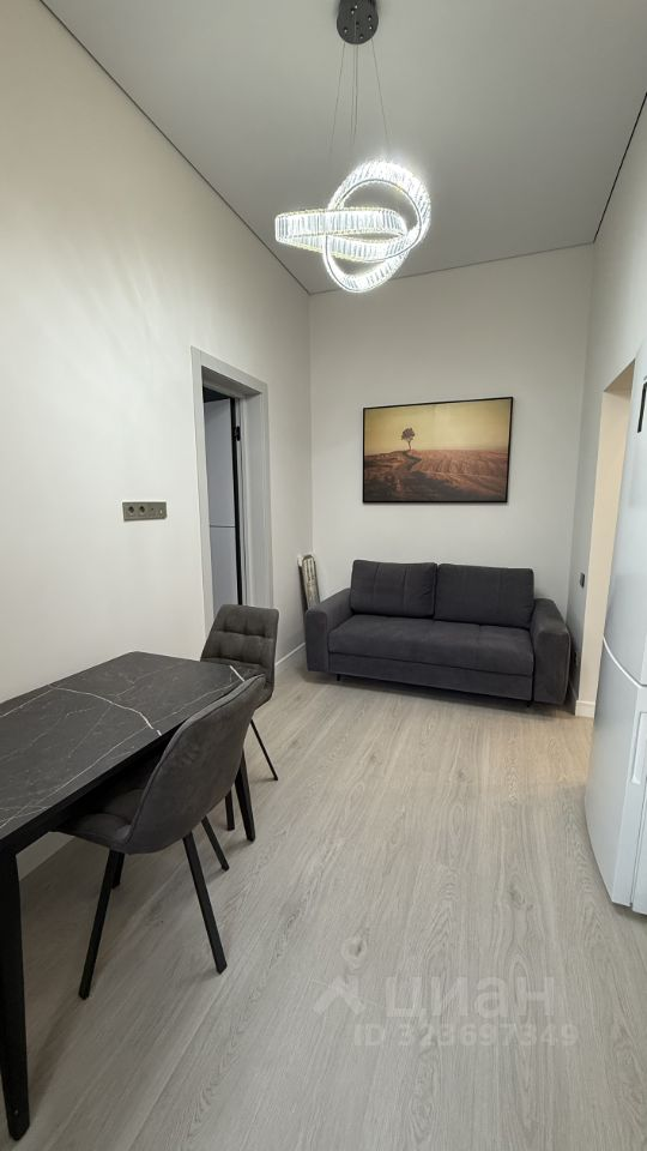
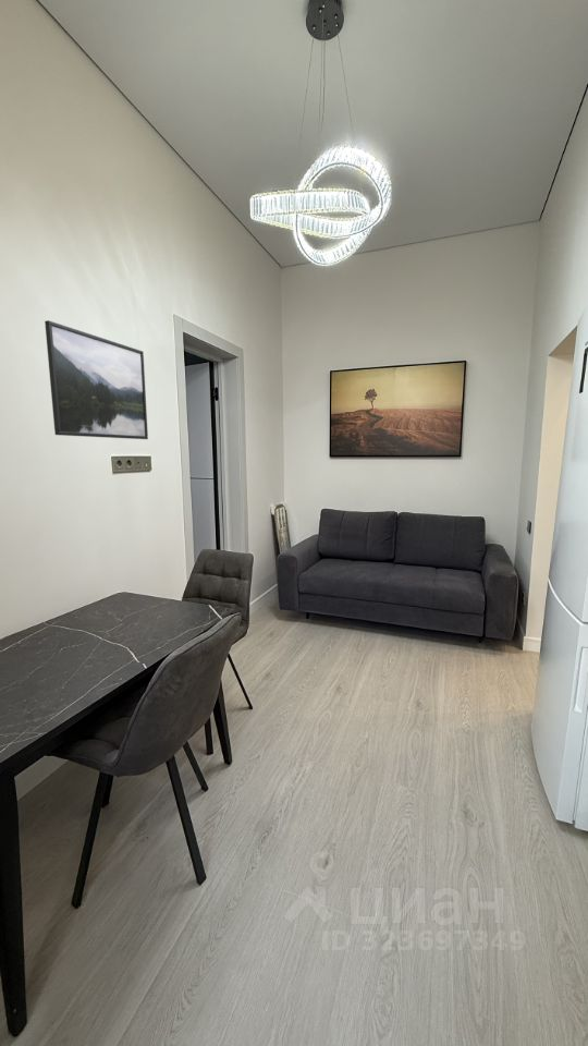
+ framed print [44,319,149,440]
